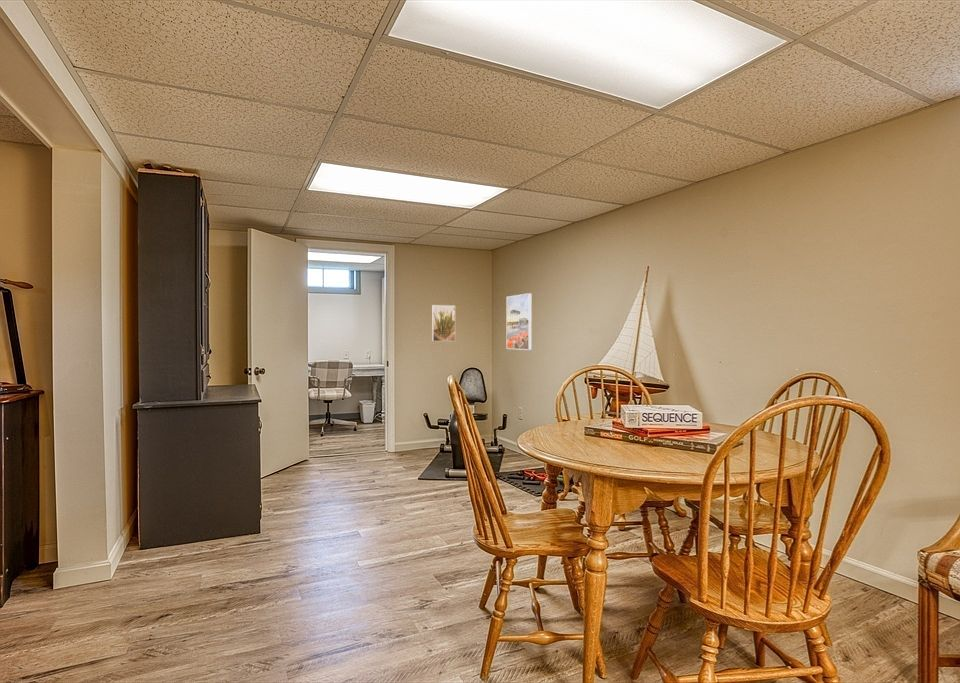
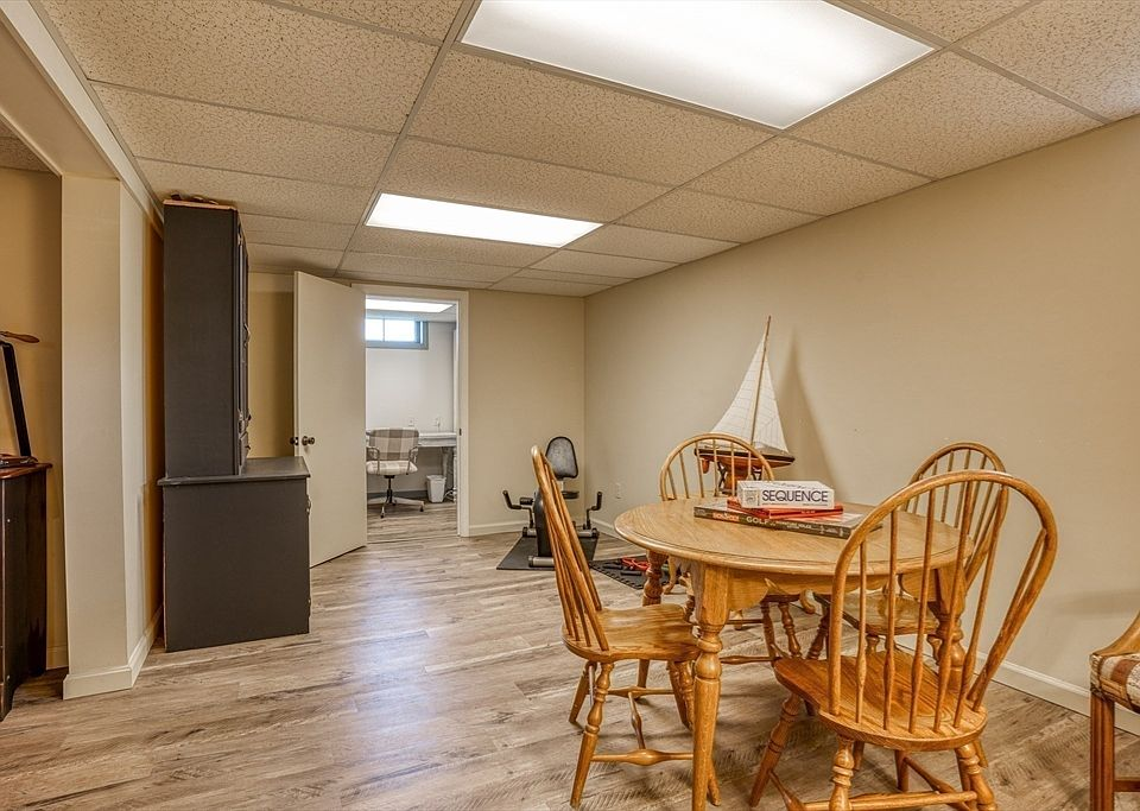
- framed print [506,292,533,351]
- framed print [431,304,456,342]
